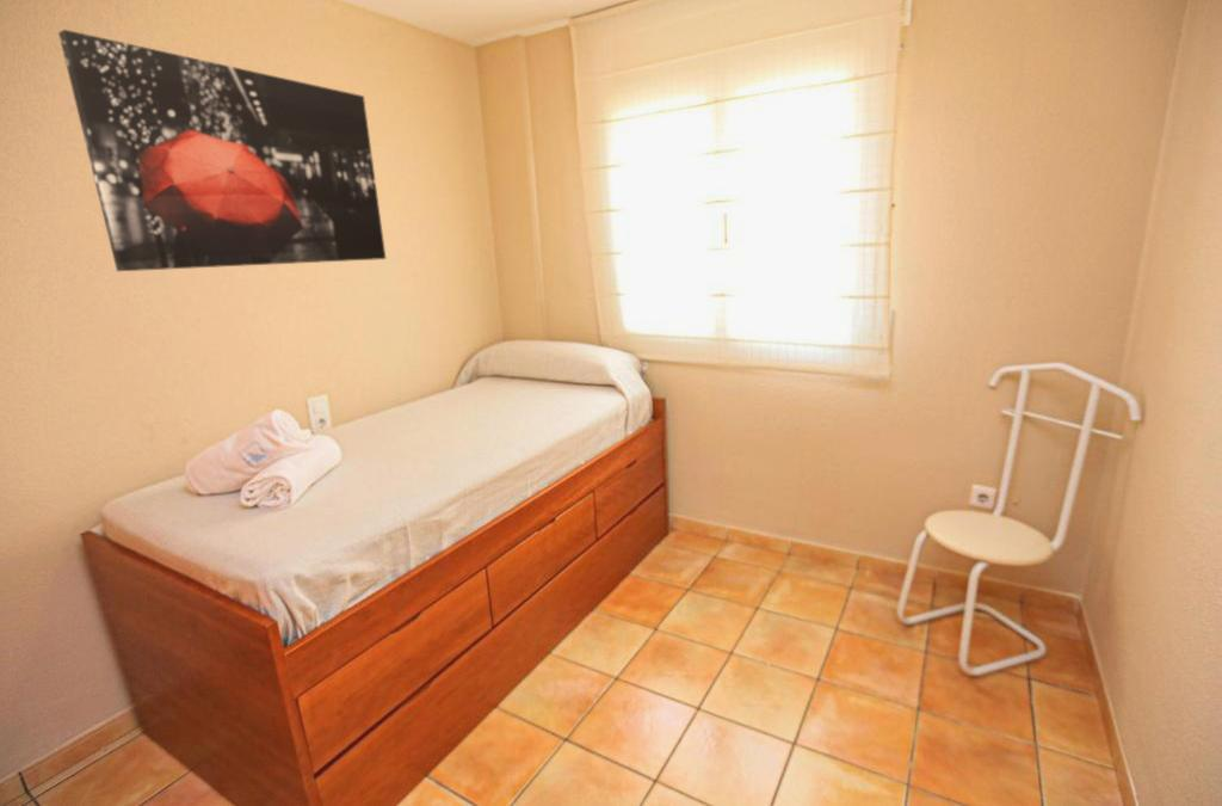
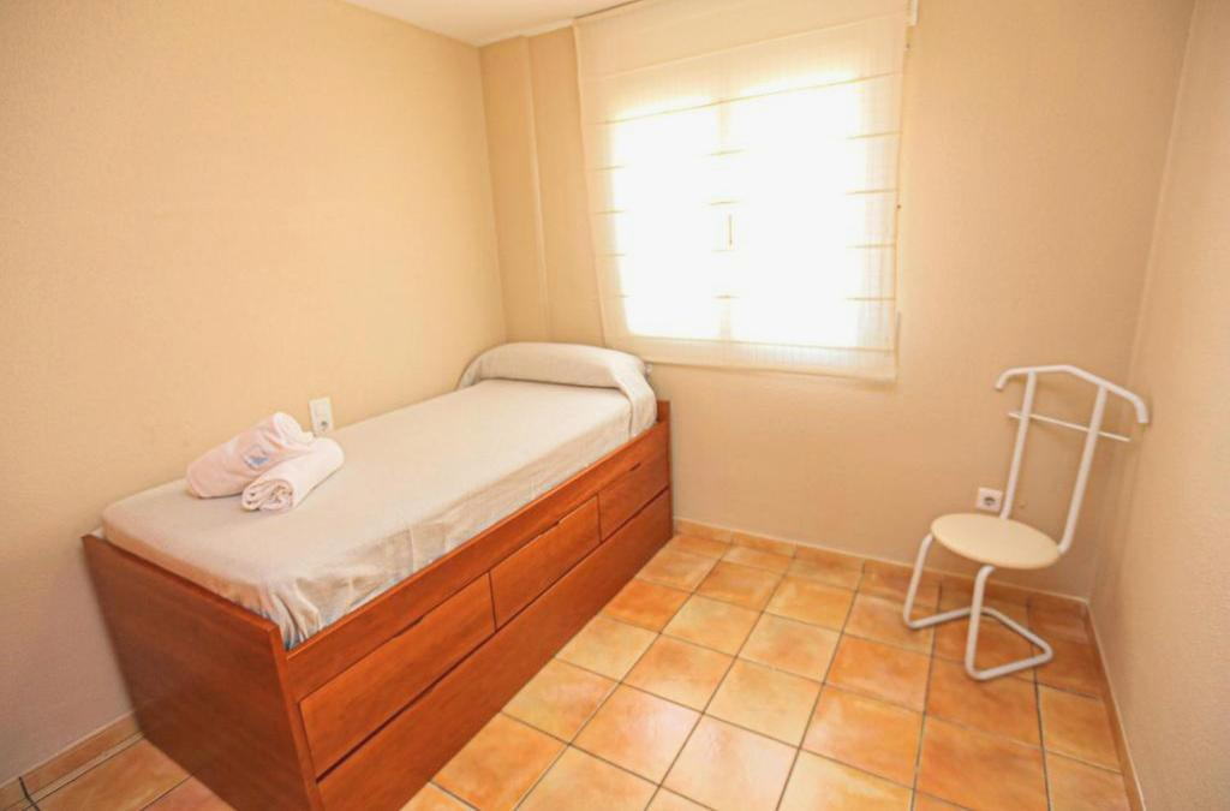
- wall art [57,29,387,272]
